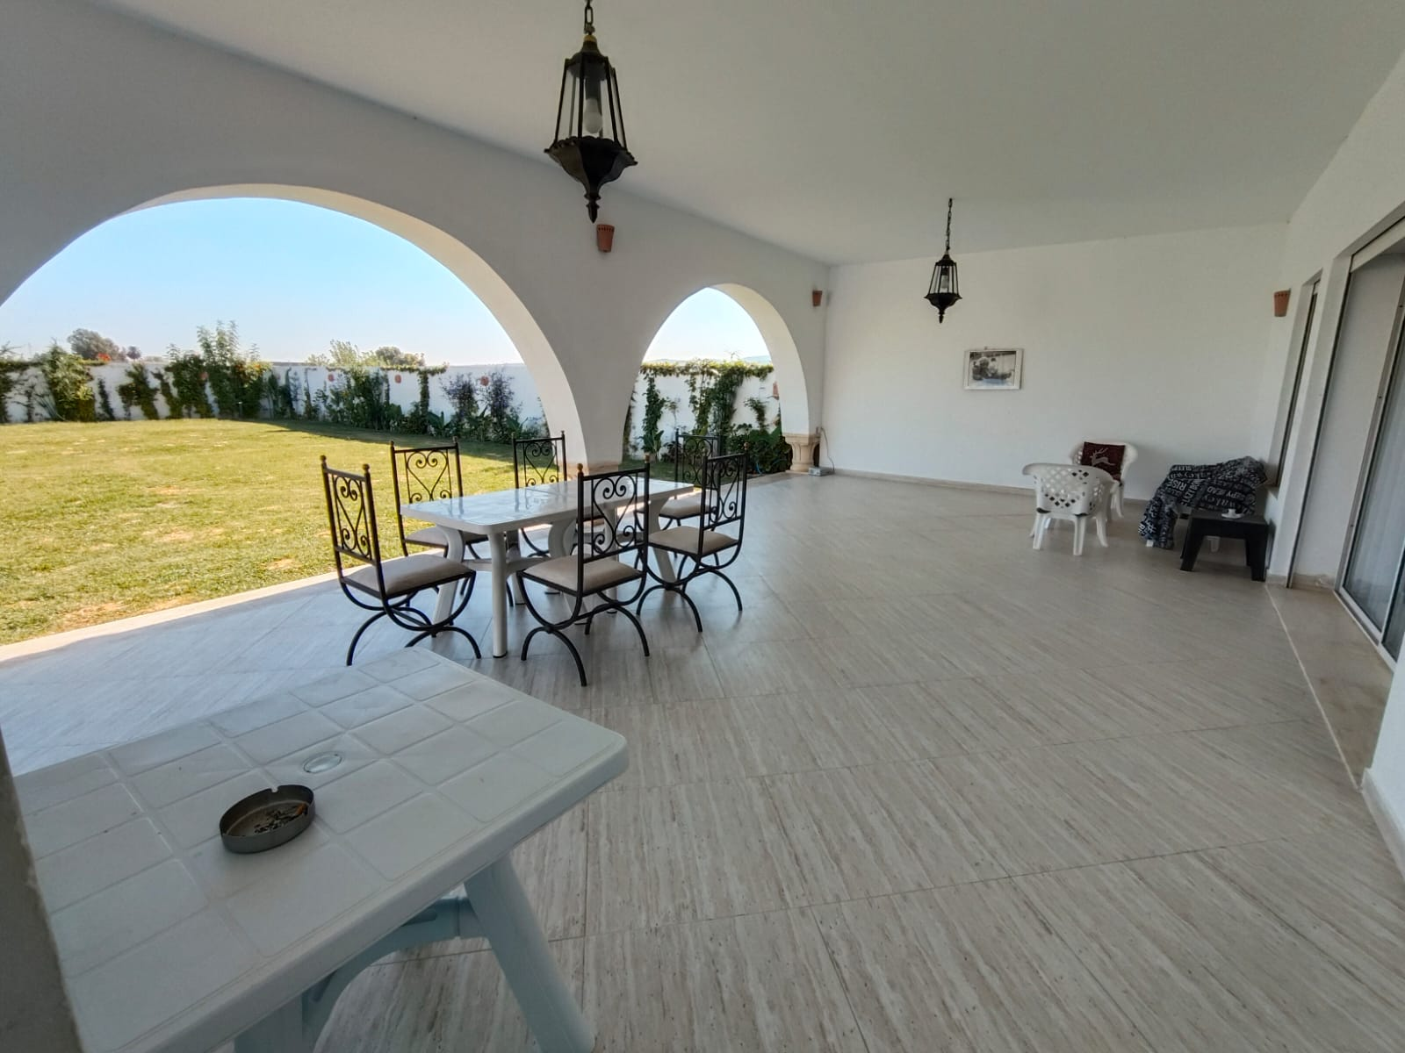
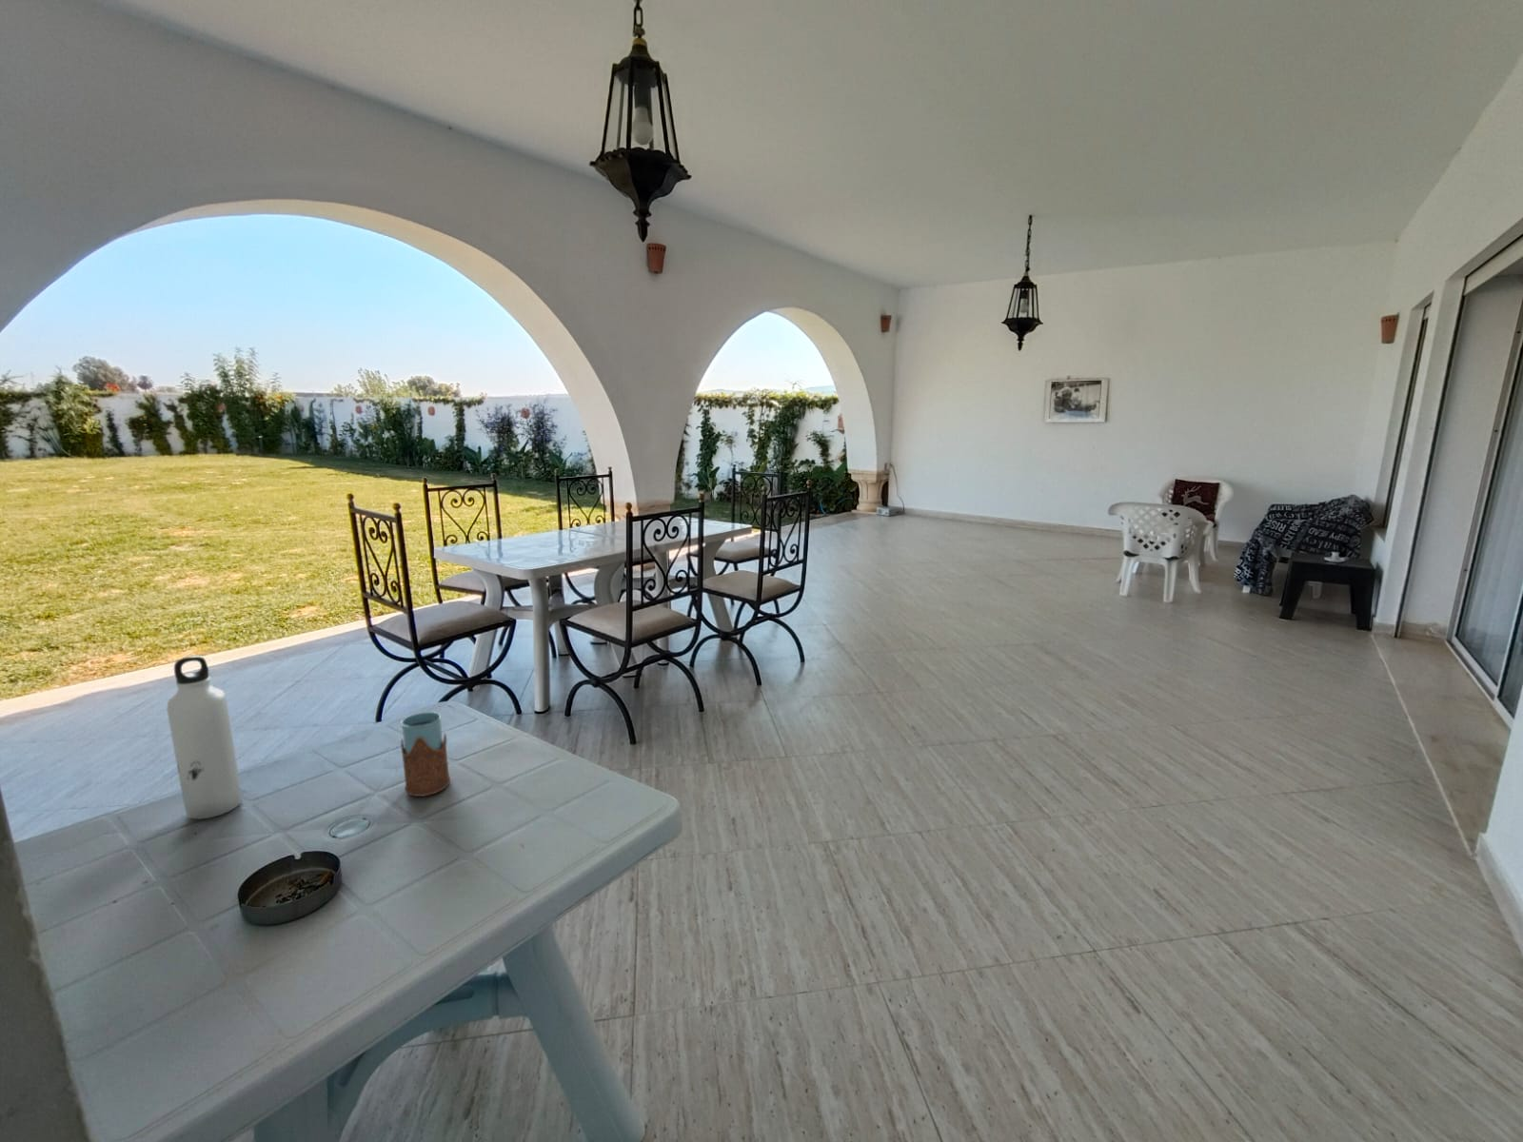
+ water bottle [165,655,242,821]
+ drinking glass [399,711,451,798]
